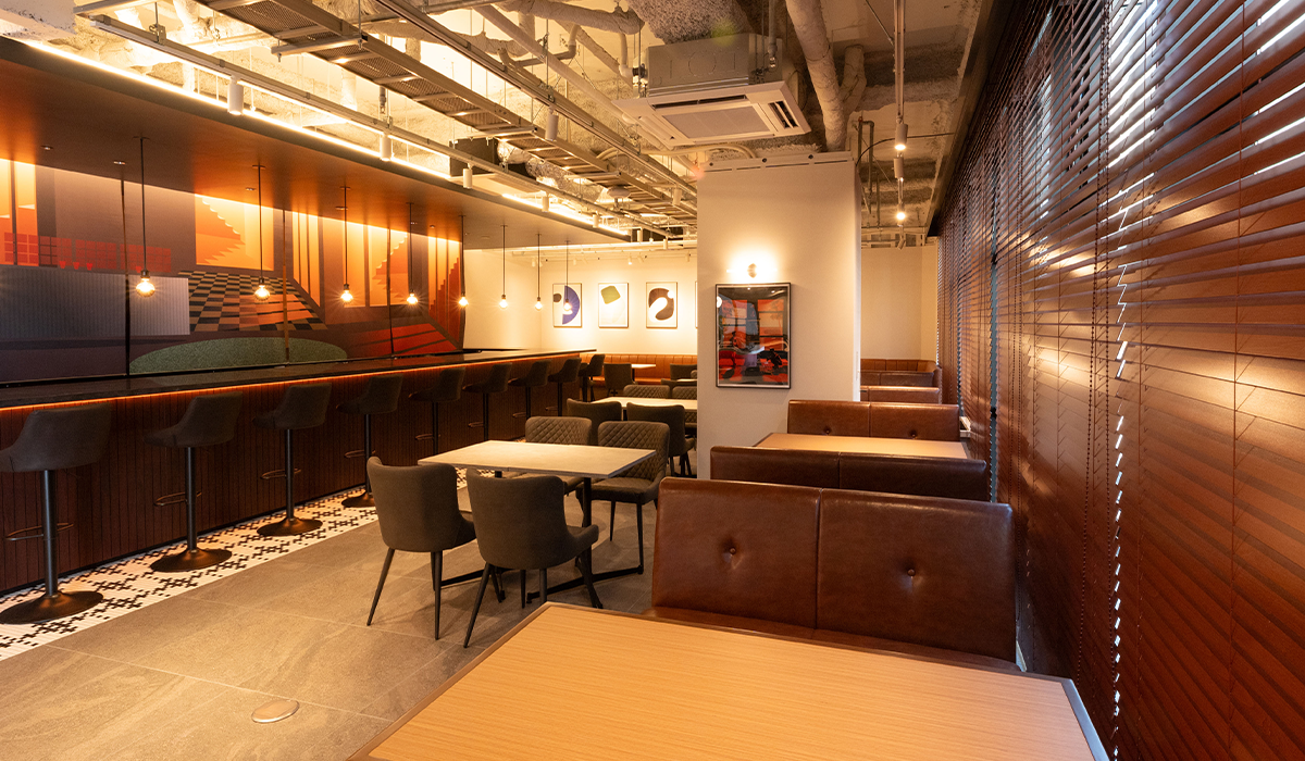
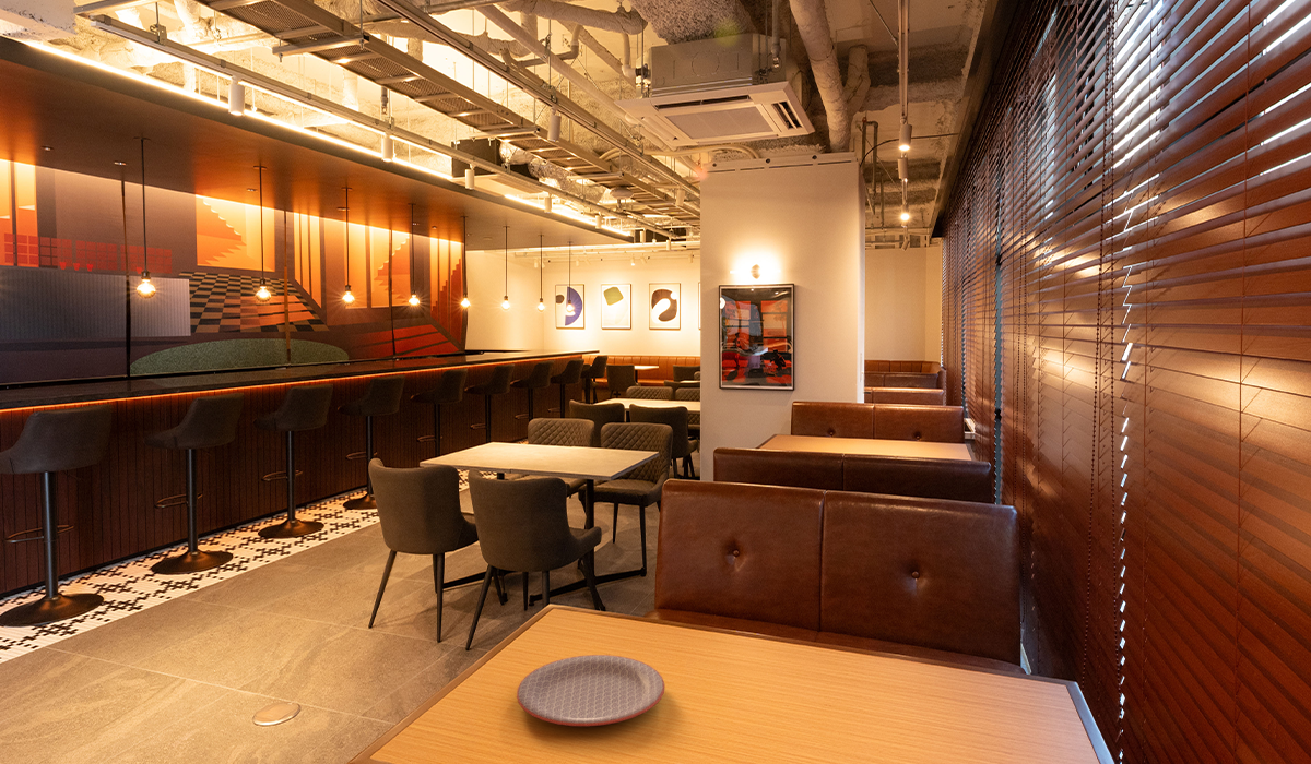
+ plate [516,654,665,727]
